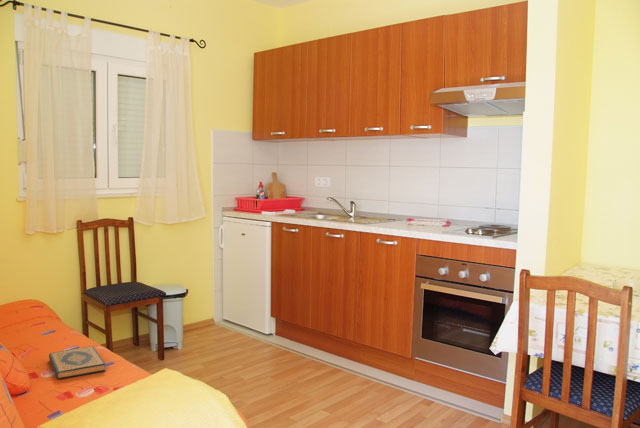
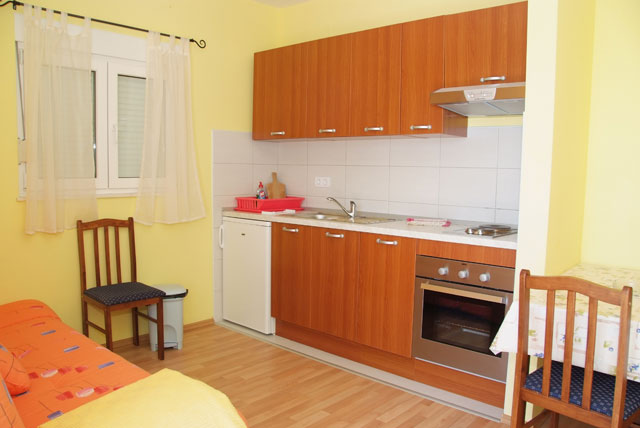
- hardback book [48,345,106,380]
